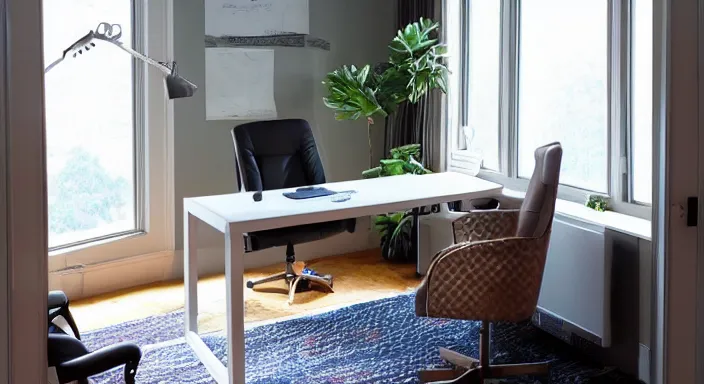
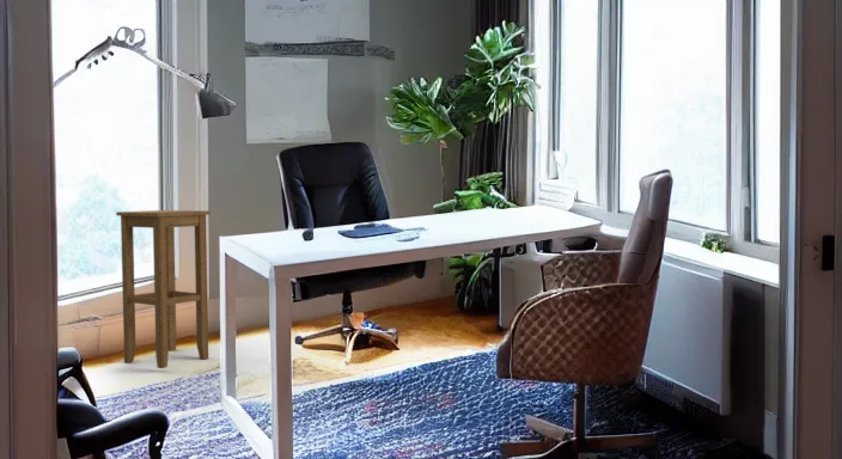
+ stool [115,209,212,369]
